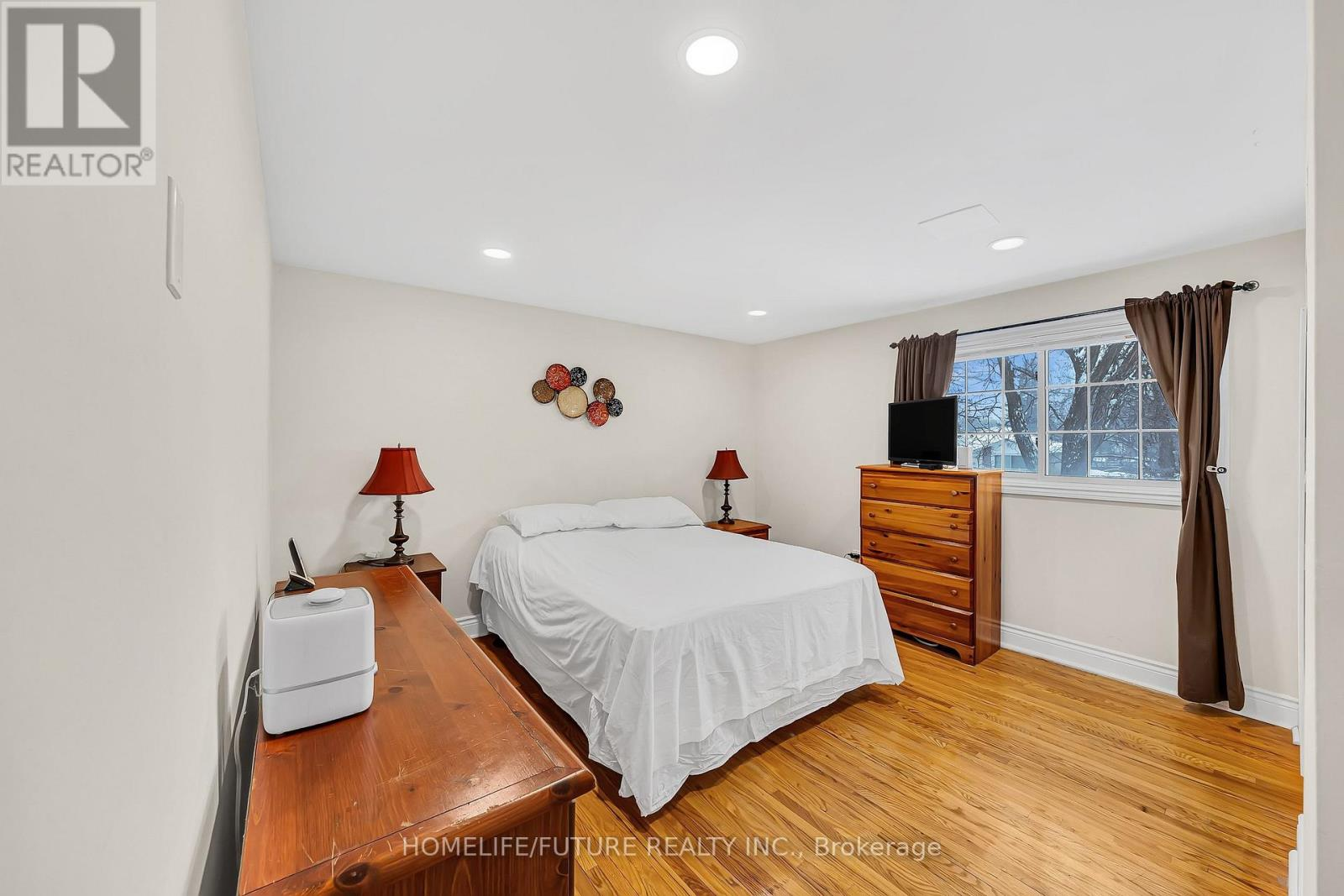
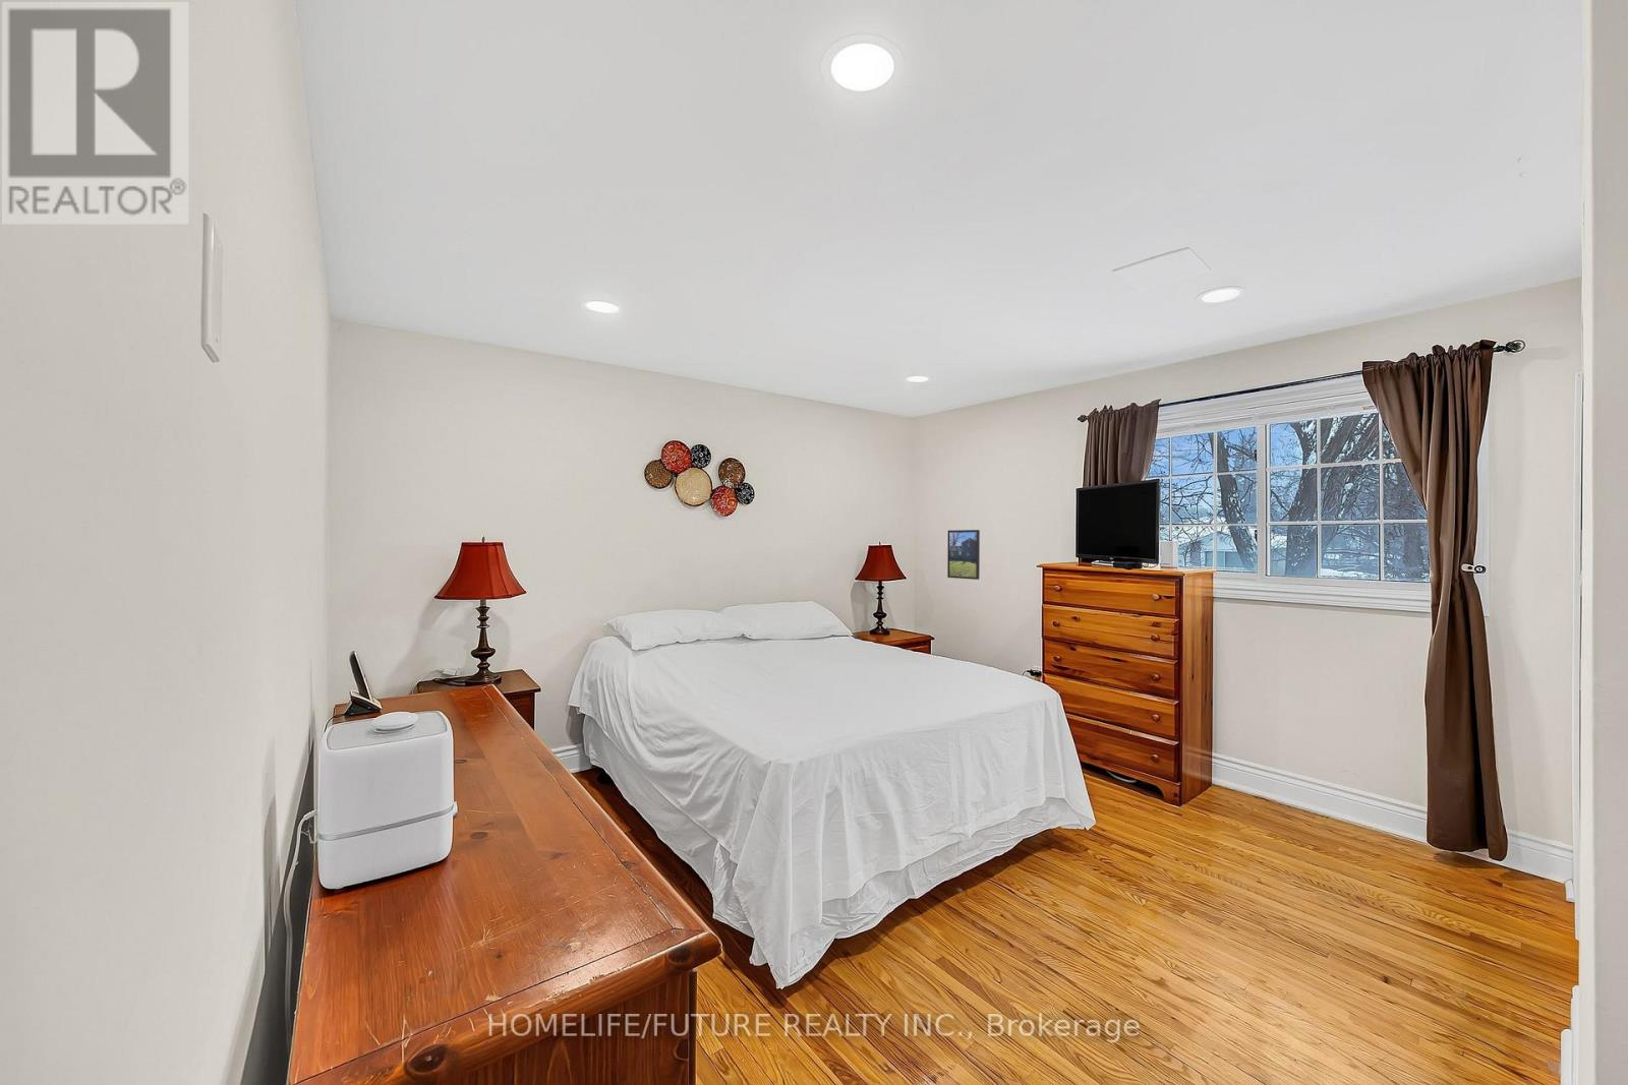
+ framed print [946,529,981,580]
